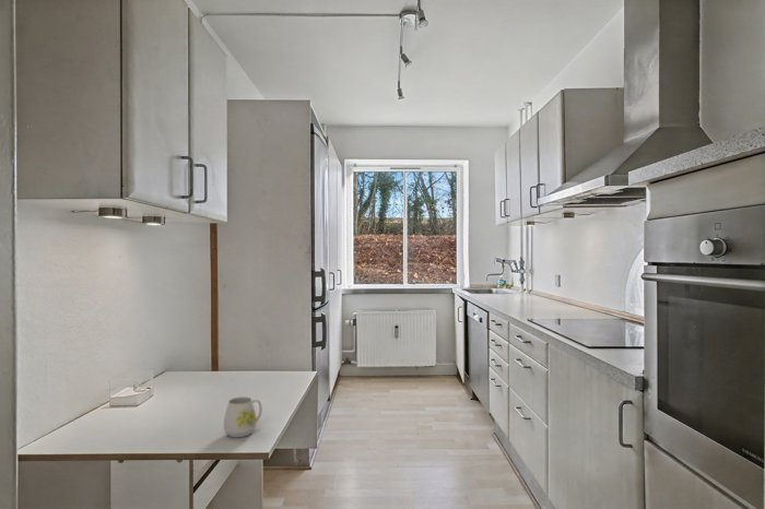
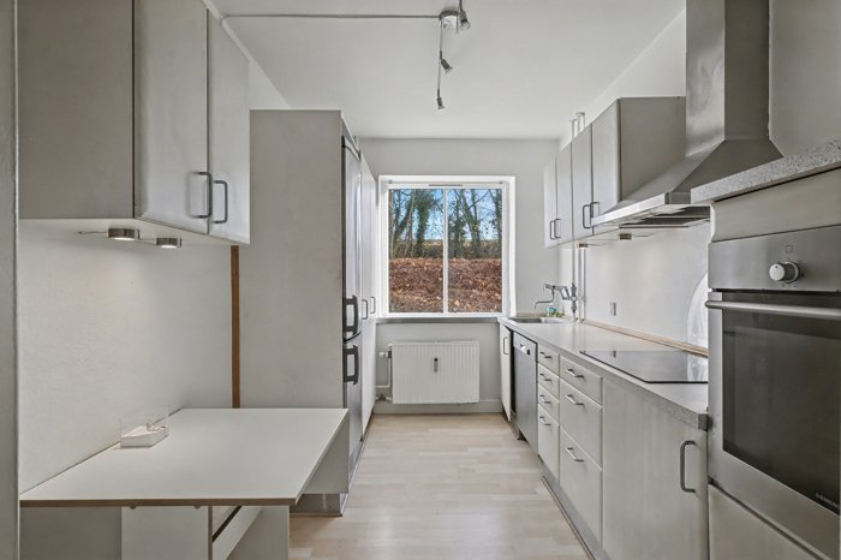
- mug [223,396,263,438]
